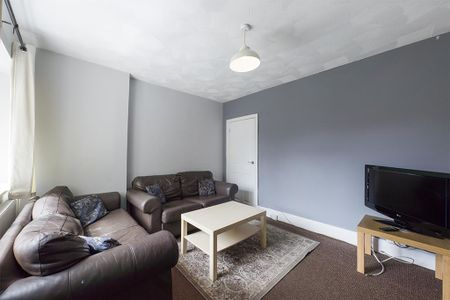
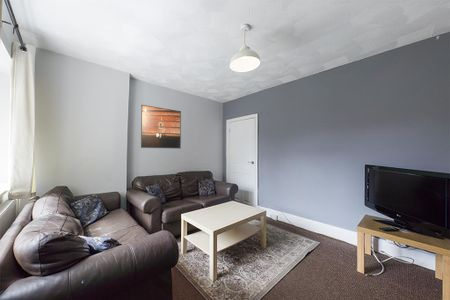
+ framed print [140,104,182,150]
